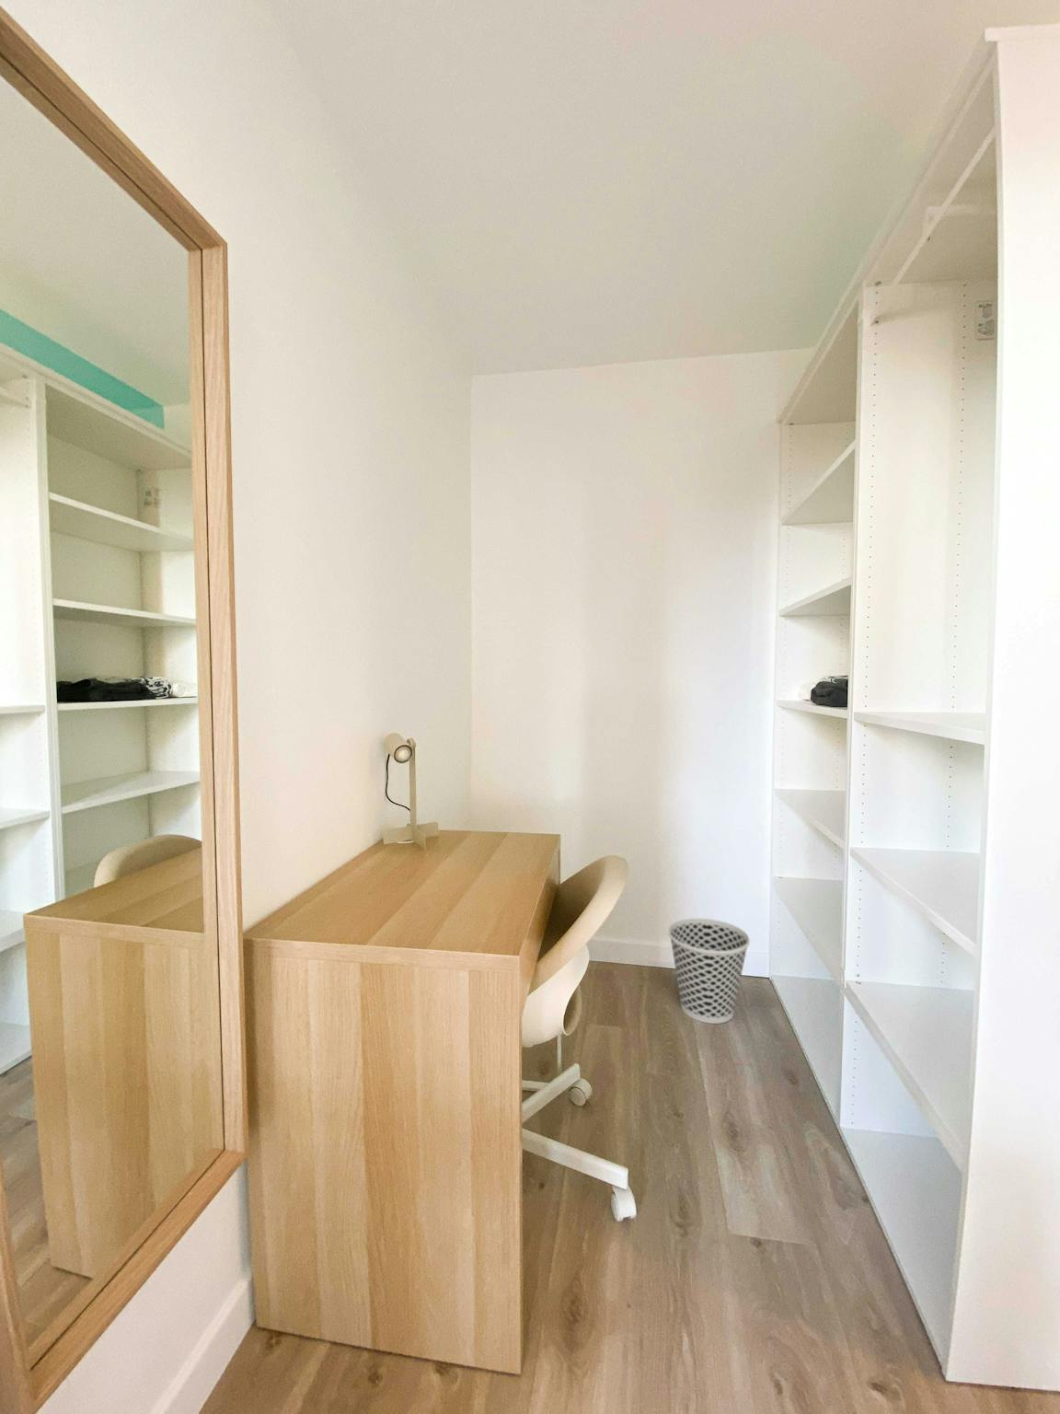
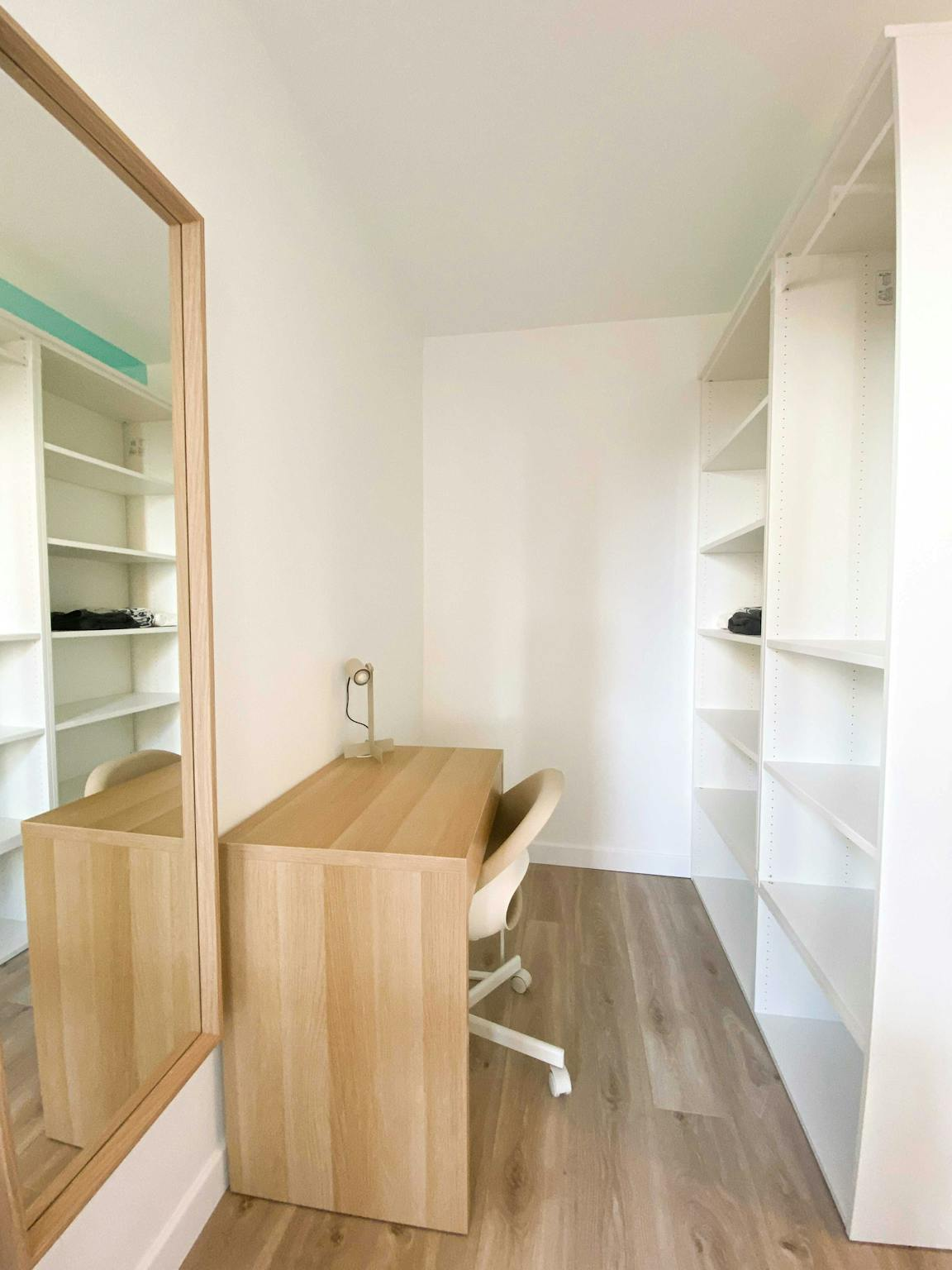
- wastebasket [667,917,750,1024]
